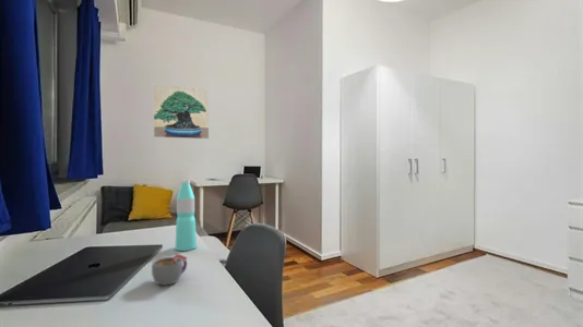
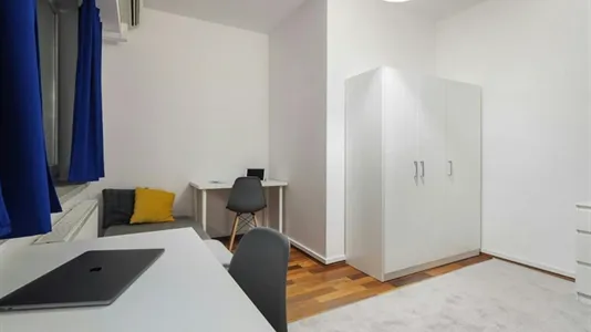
- water bottle [175,179,198,252]
- mug [151,253,188,286]
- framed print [152,82,210,140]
